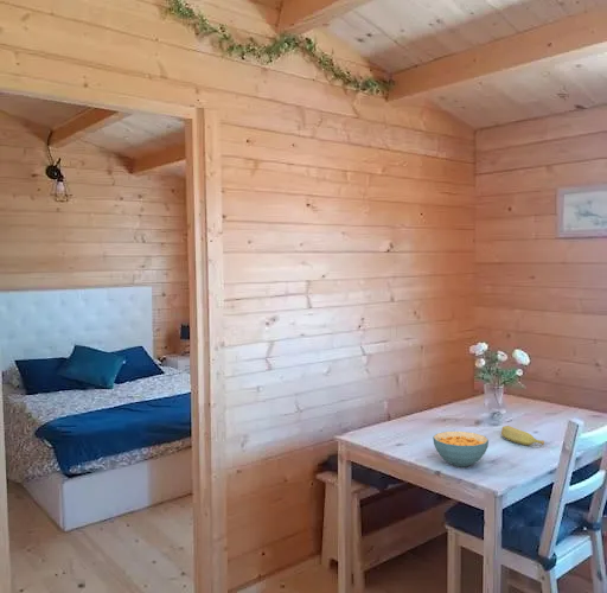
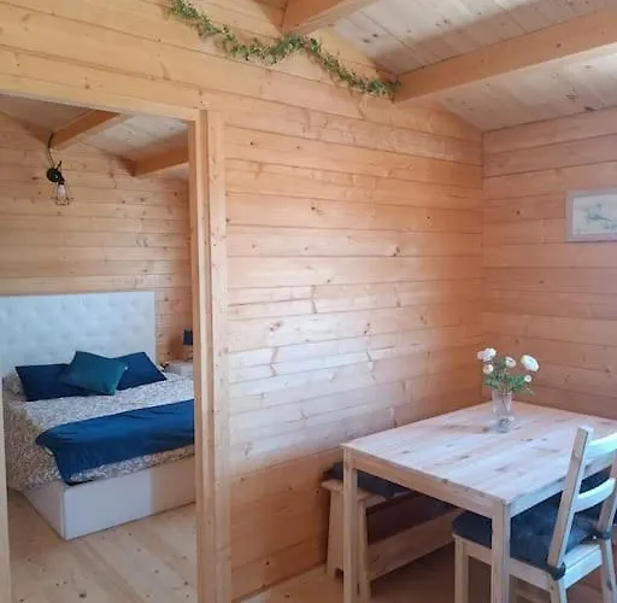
- banana [500,425,545,446]
- cereal bowl [432,431,490,468]
